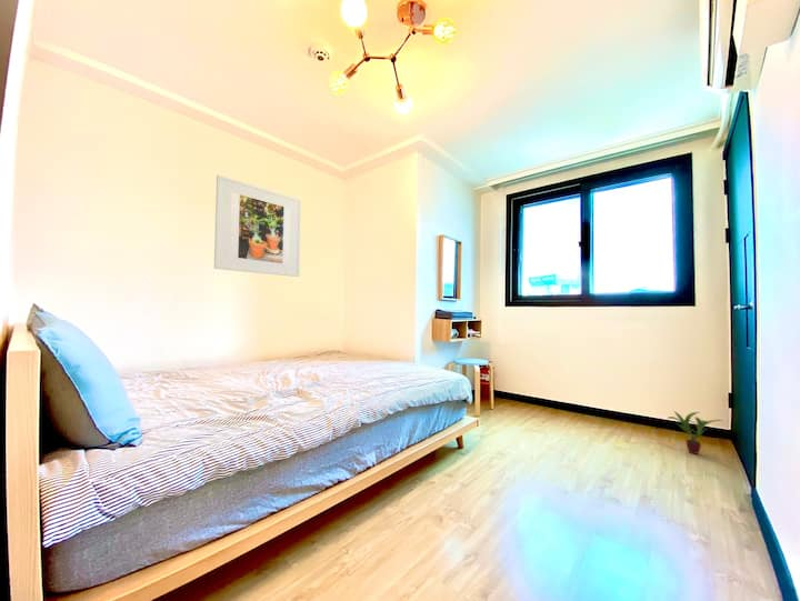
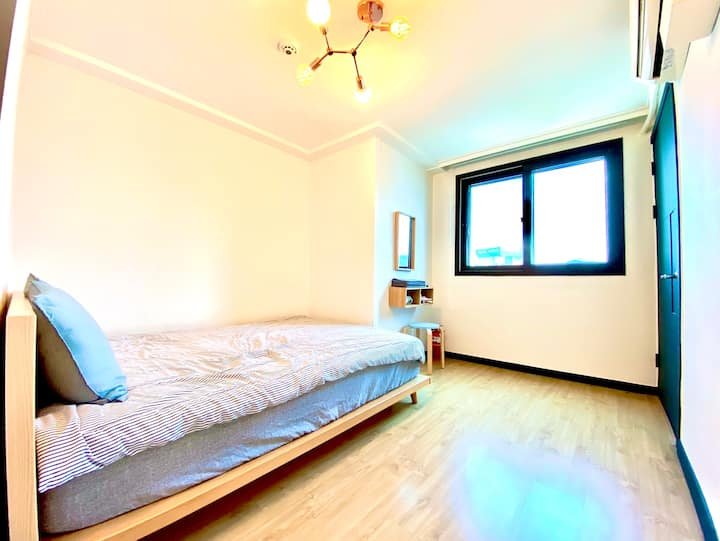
- potted plant [666,410,723,455]
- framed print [213,174,302,278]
